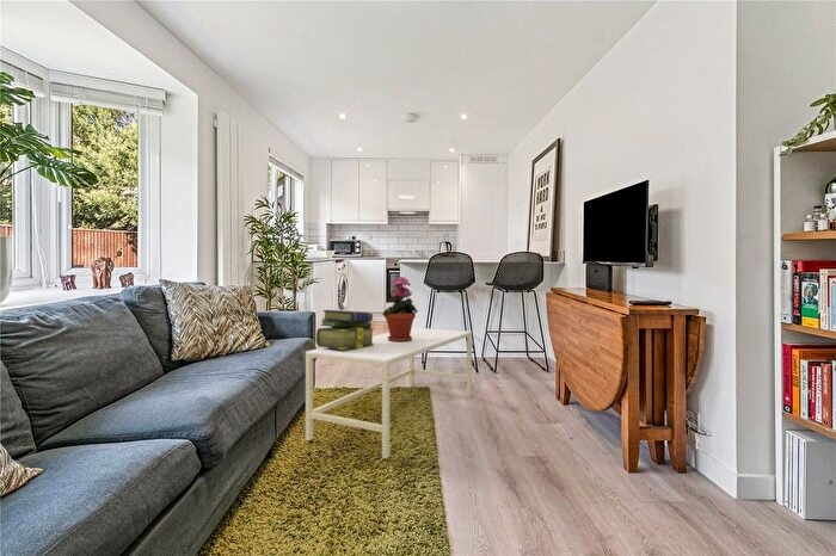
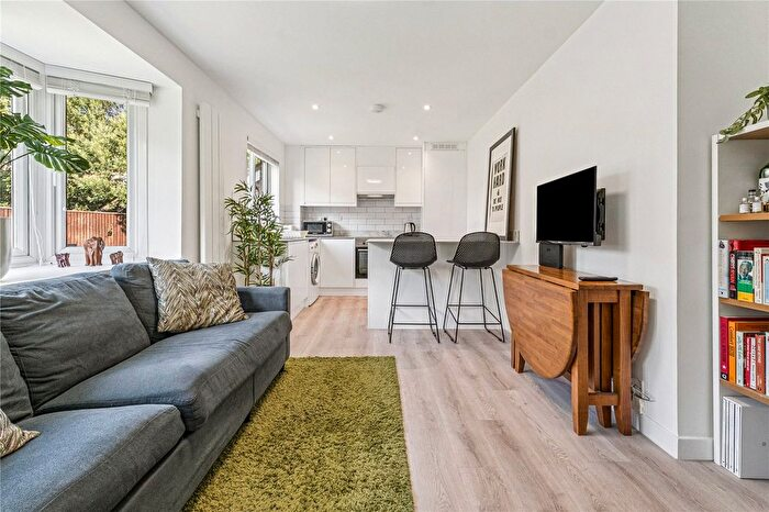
- coffee table [305,327,473,459]
- potted plant [381,276,419,342]
- stack of books [315,309,376,350]
